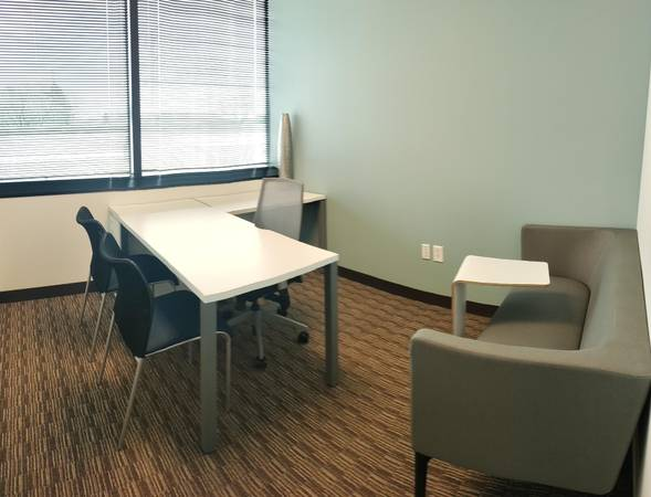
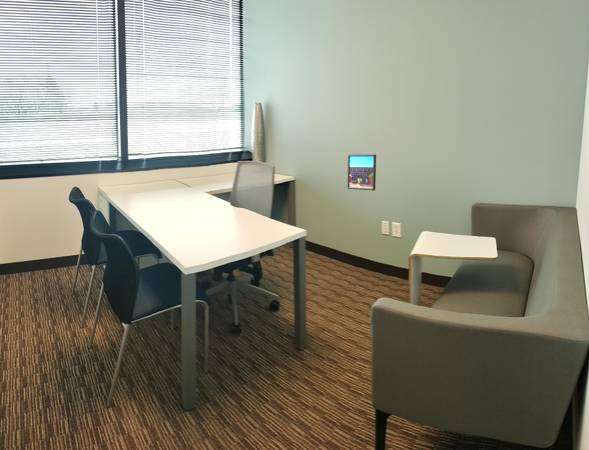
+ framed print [346,153,377,191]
